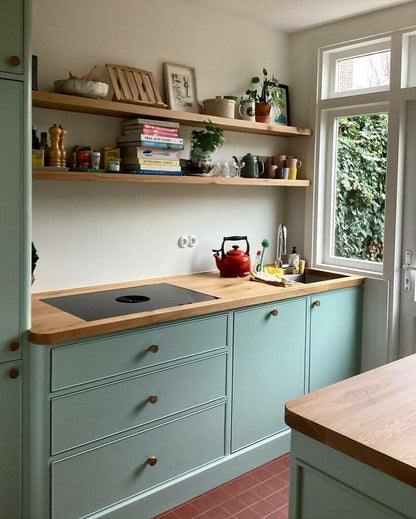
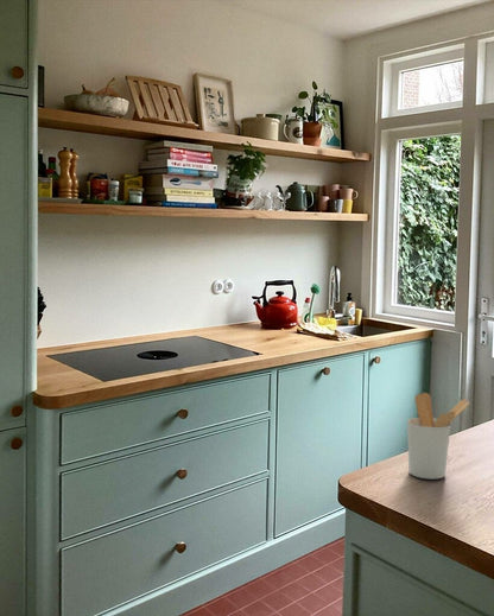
+ utensil holder [406,392,471,481]
